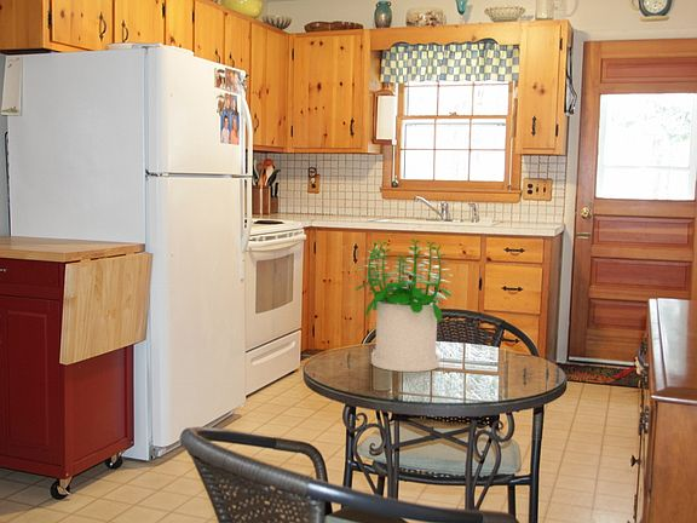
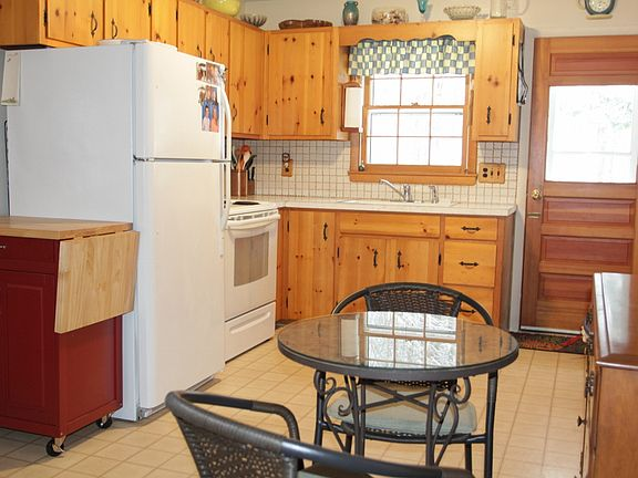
- potted plant [353,237,454,373]
